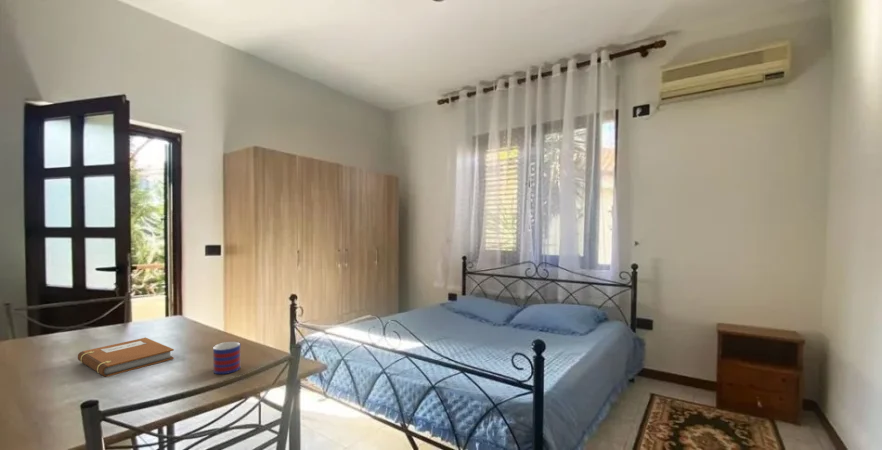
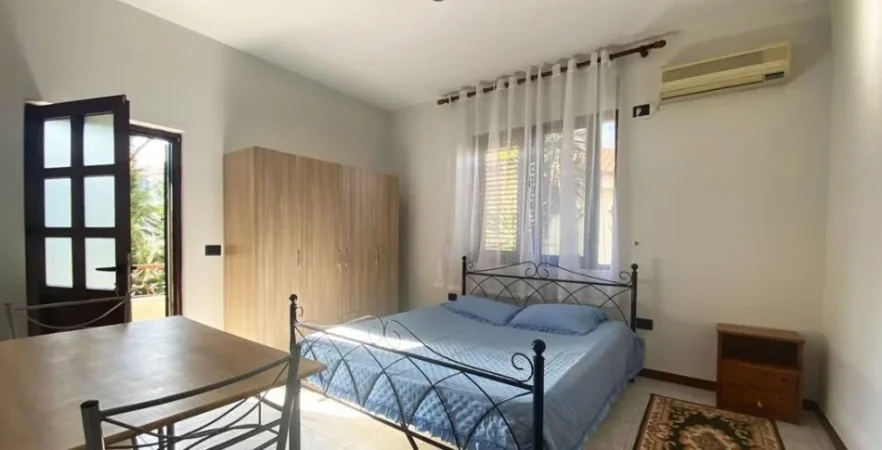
- notebook [77,337,175,378]
- mug [212,341,241,375]
